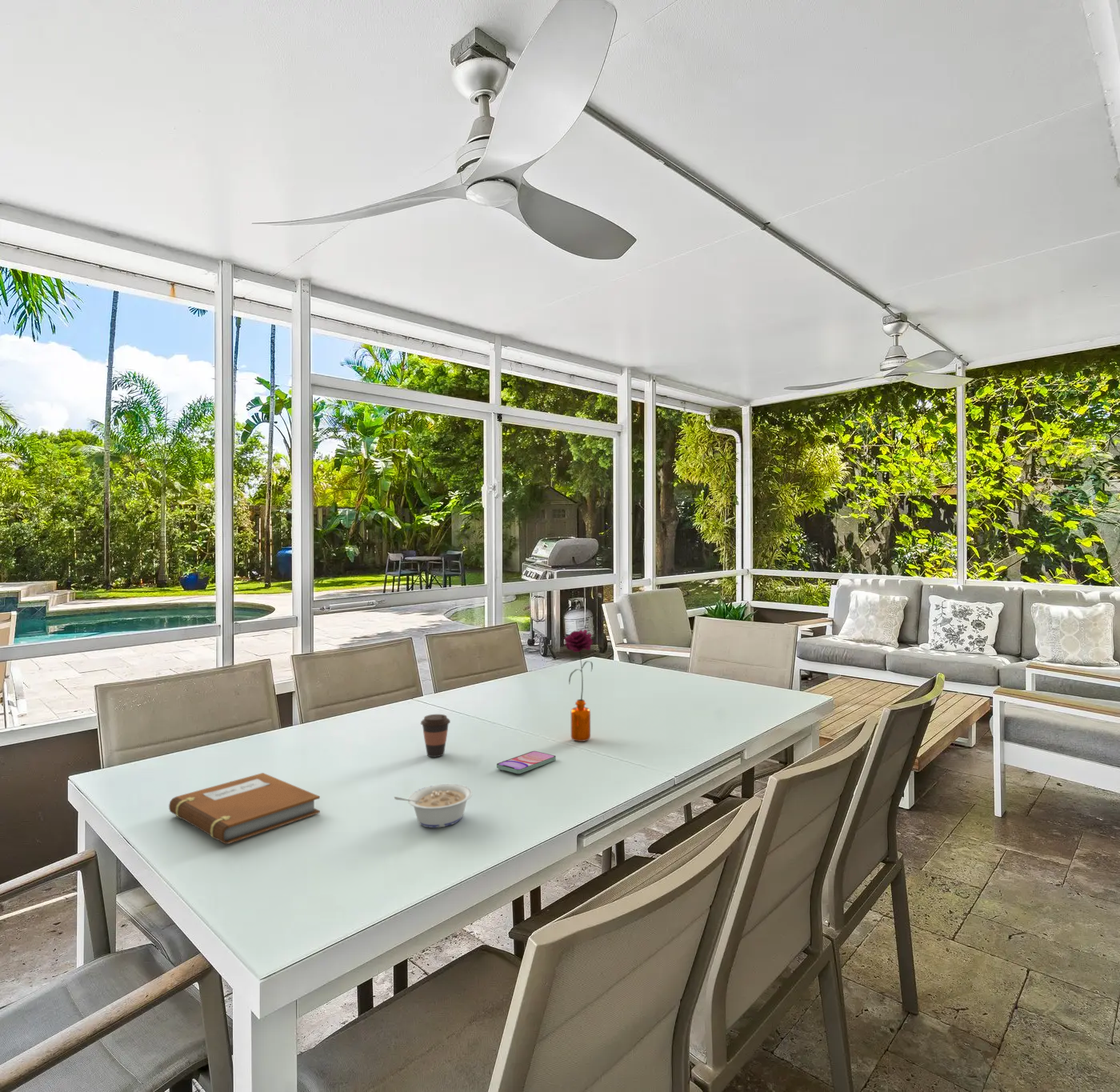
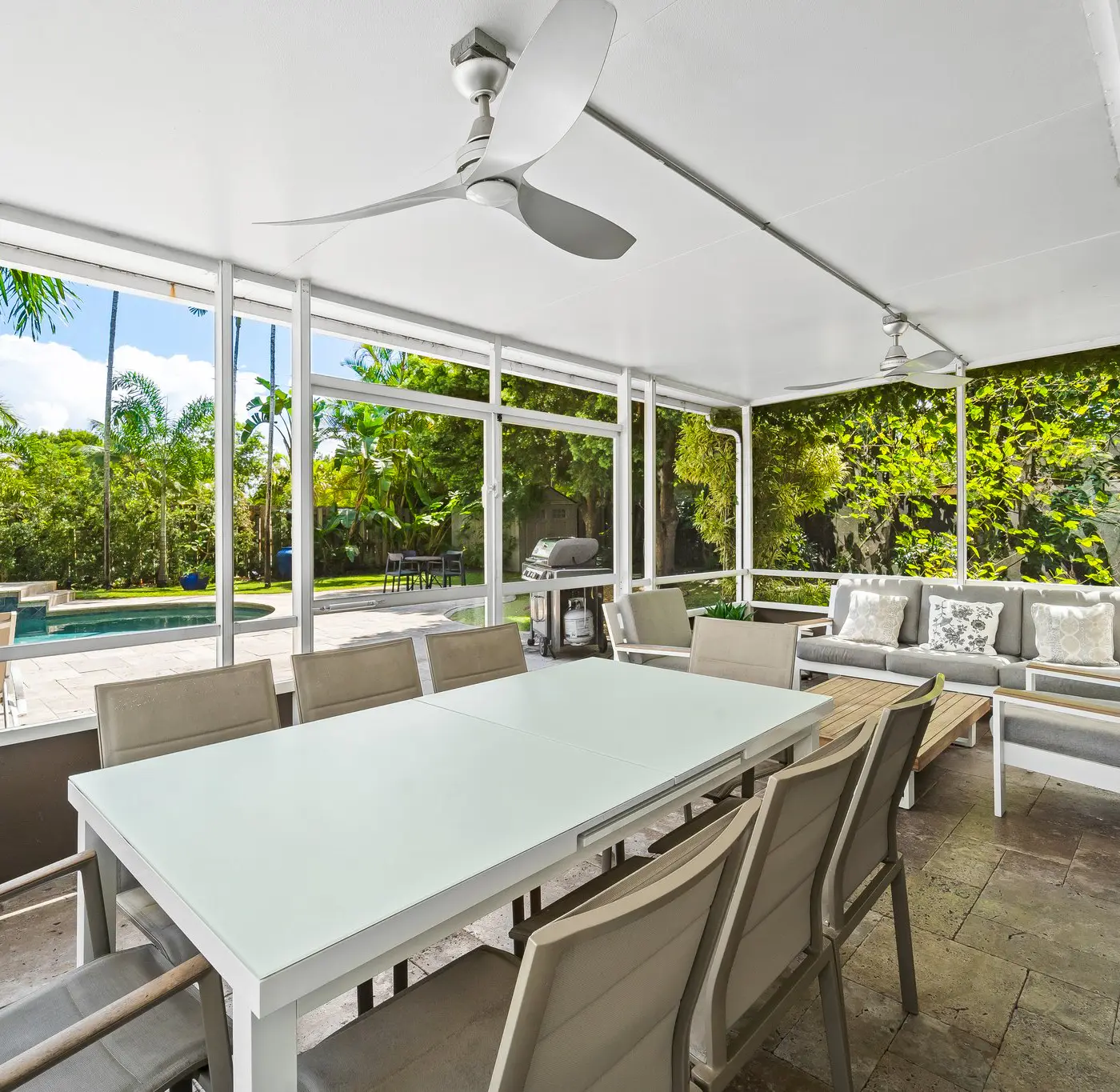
- flower [564,629,594,742]
- notebook [168,772,321,845]
- smartphone [496,750,557,774]
- coffee cup [420,714,451,758]
- legume [393,783,473,829]
